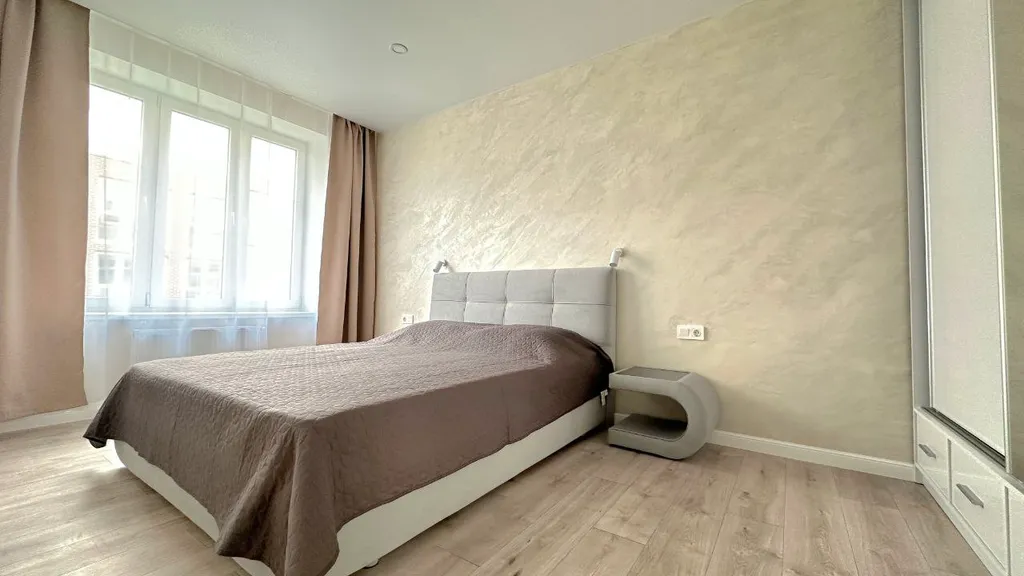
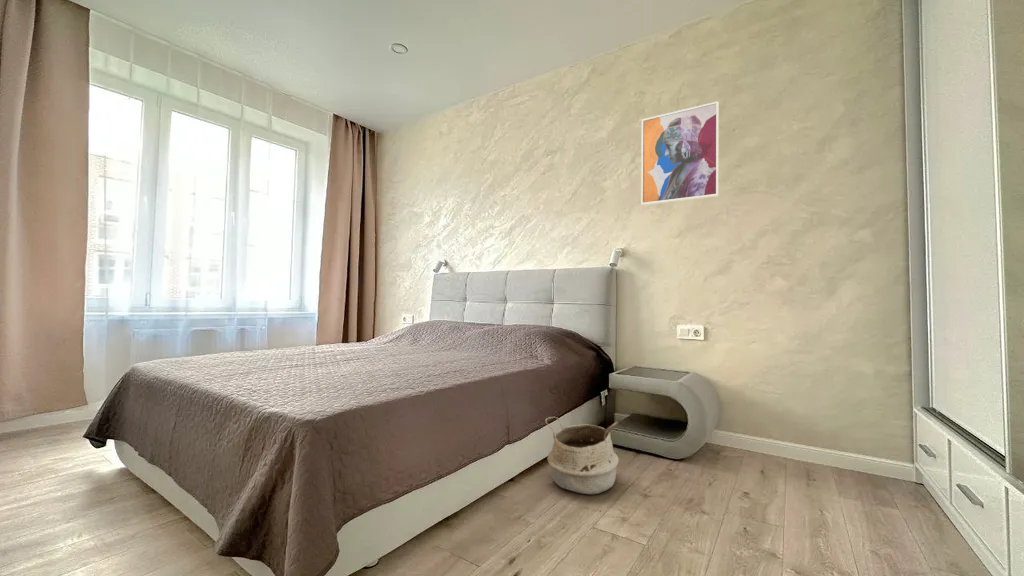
+ woven basket [544,416,620,495]
+ wall art [640,100,720,206]
